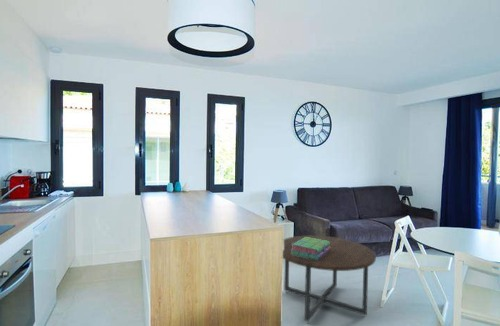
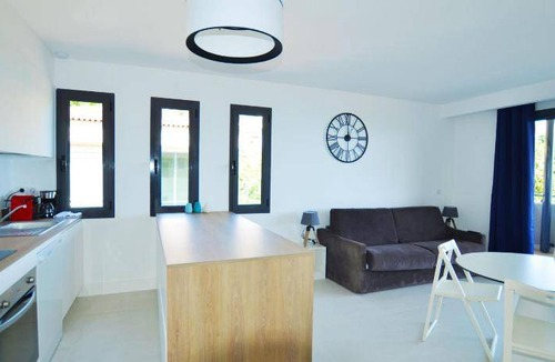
- stack of books [291,237,331,260]
- coffee table [282,234,377,324]
